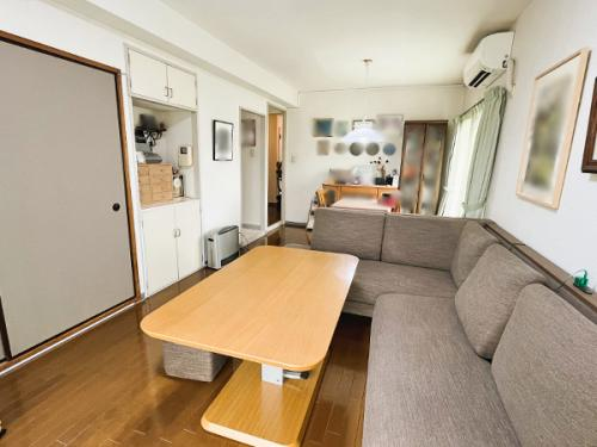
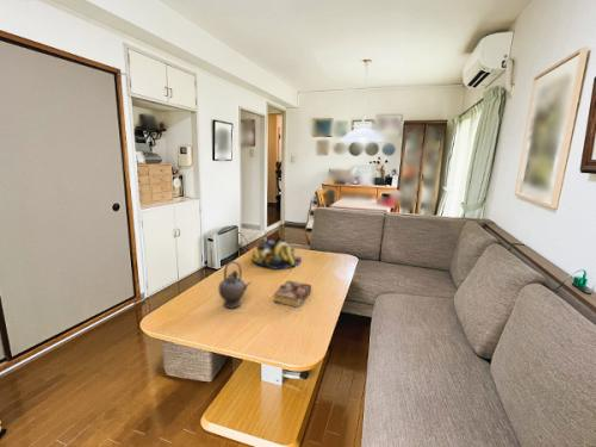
+ book [273,279,312,308]
+ teapot [217,260,253,310]
+ fruit bowl [250,238,303,271]
